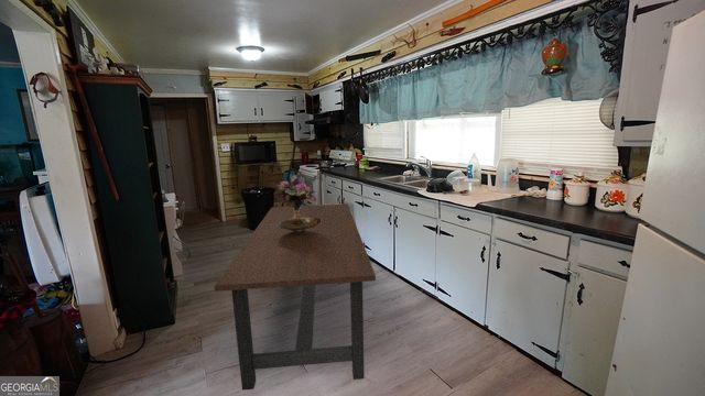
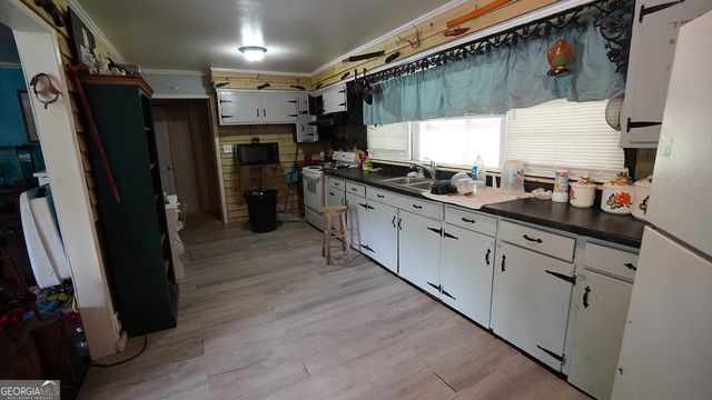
- bouquet [275,172,322,231]
- dining table [214,202,377,392]
